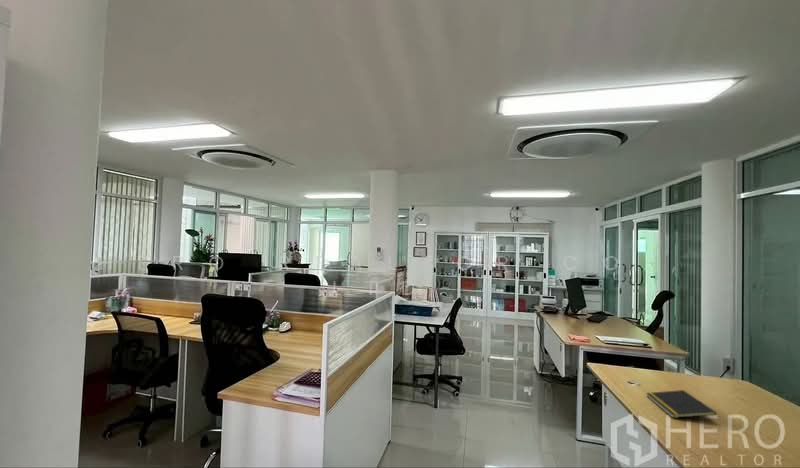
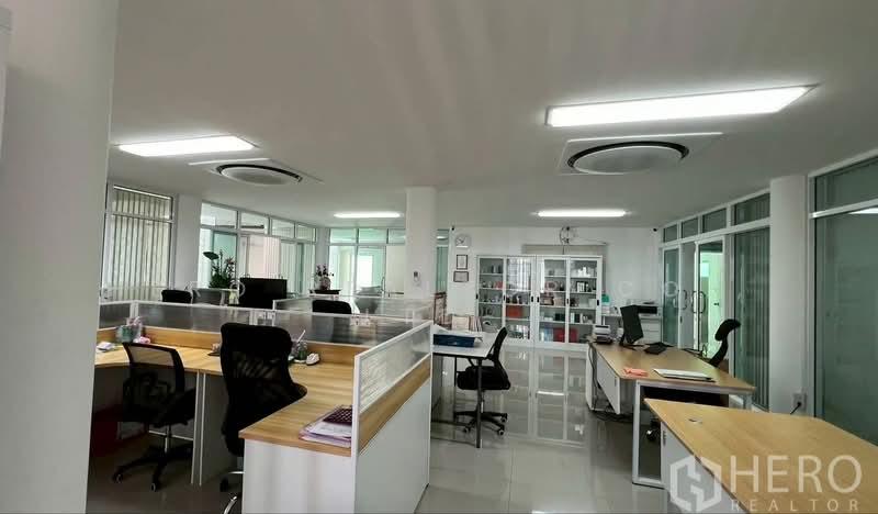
- notepad [645,389,718,419]
